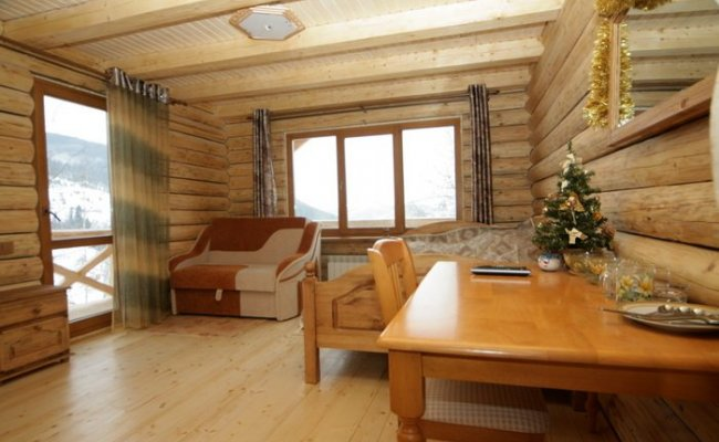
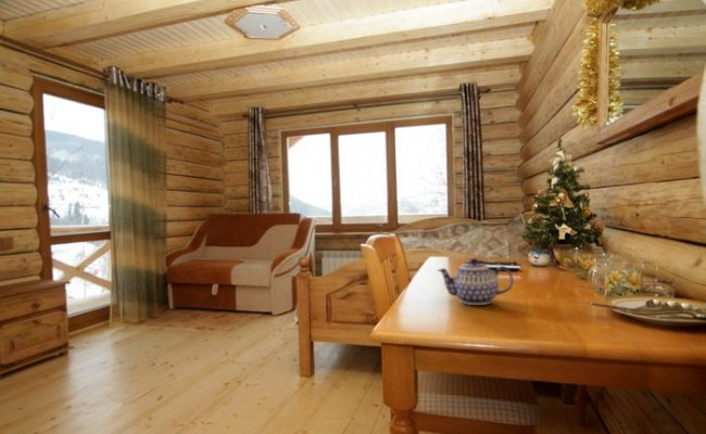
+ teapot [437,257,514,306]
